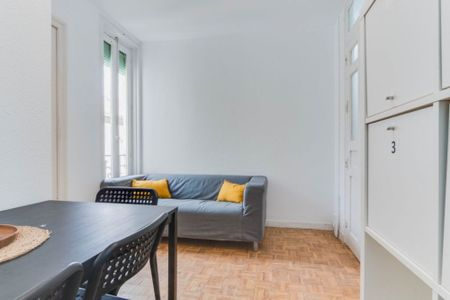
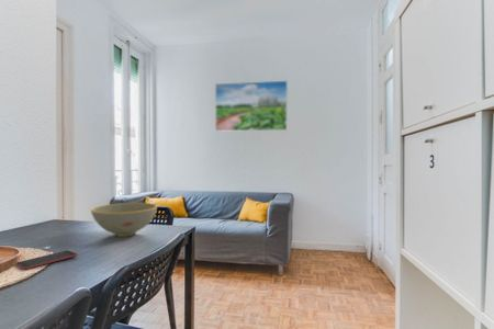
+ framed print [214,80,289,133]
+ bowl [90,202,158,238]
+ smartphone [14,249,78,271]
